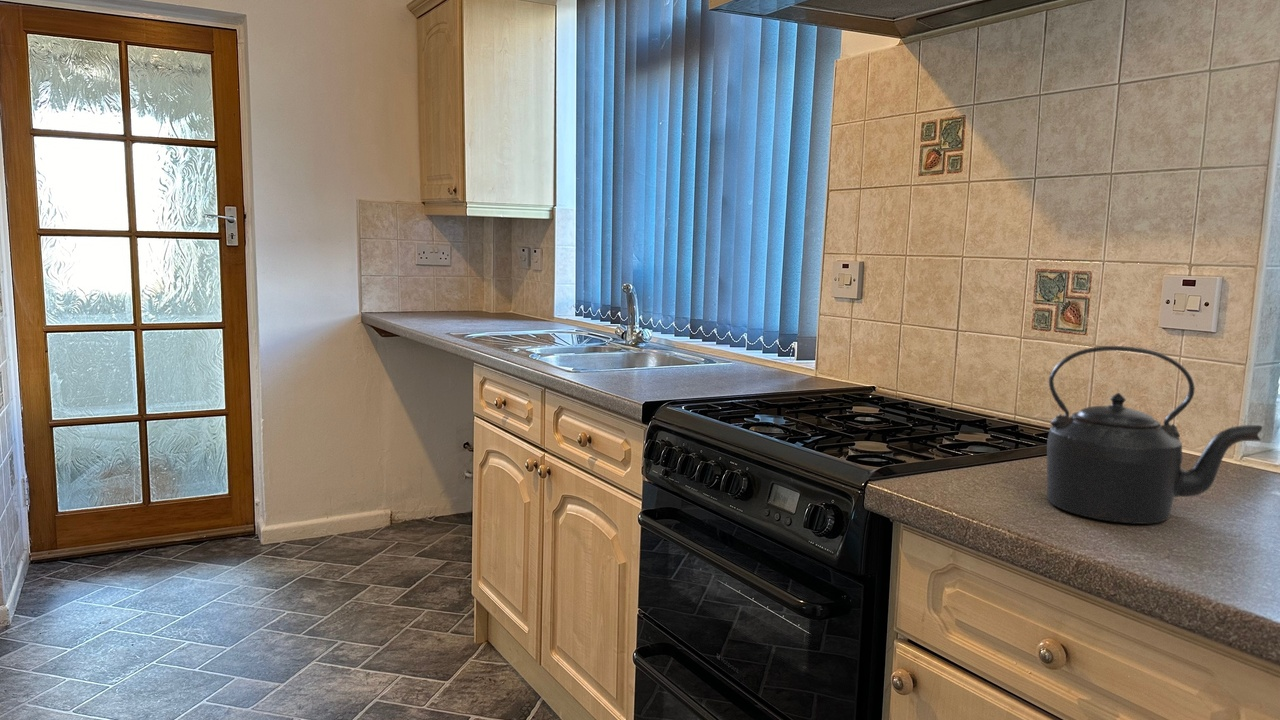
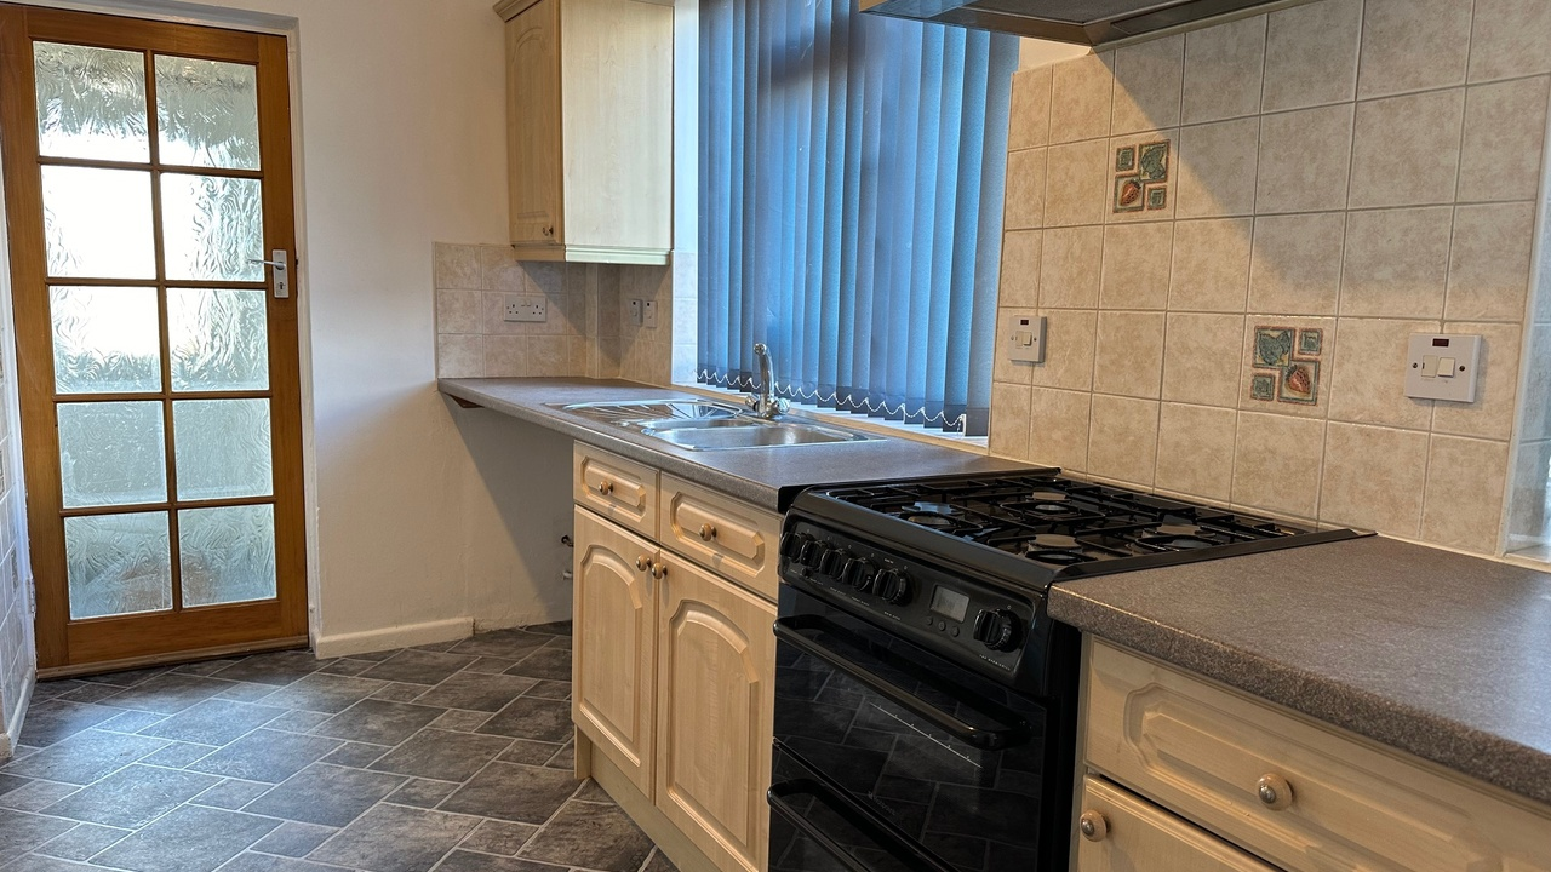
- kettle [1046,345,1263,525]
